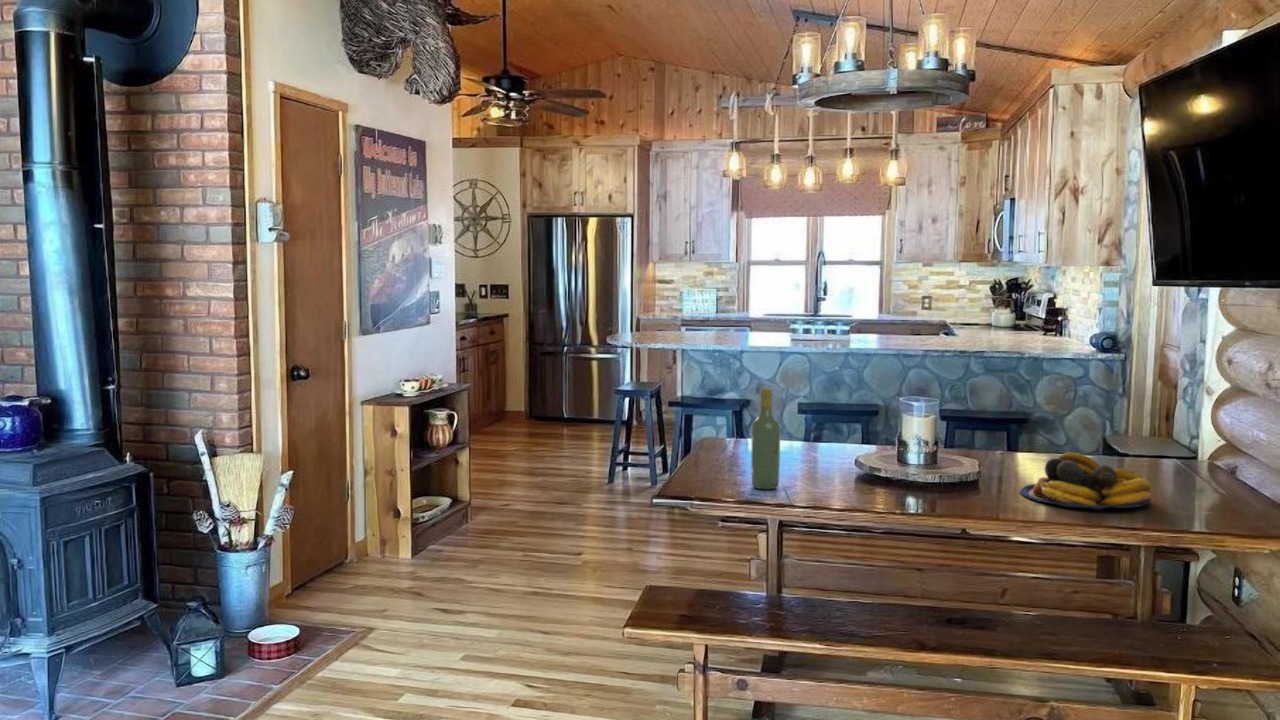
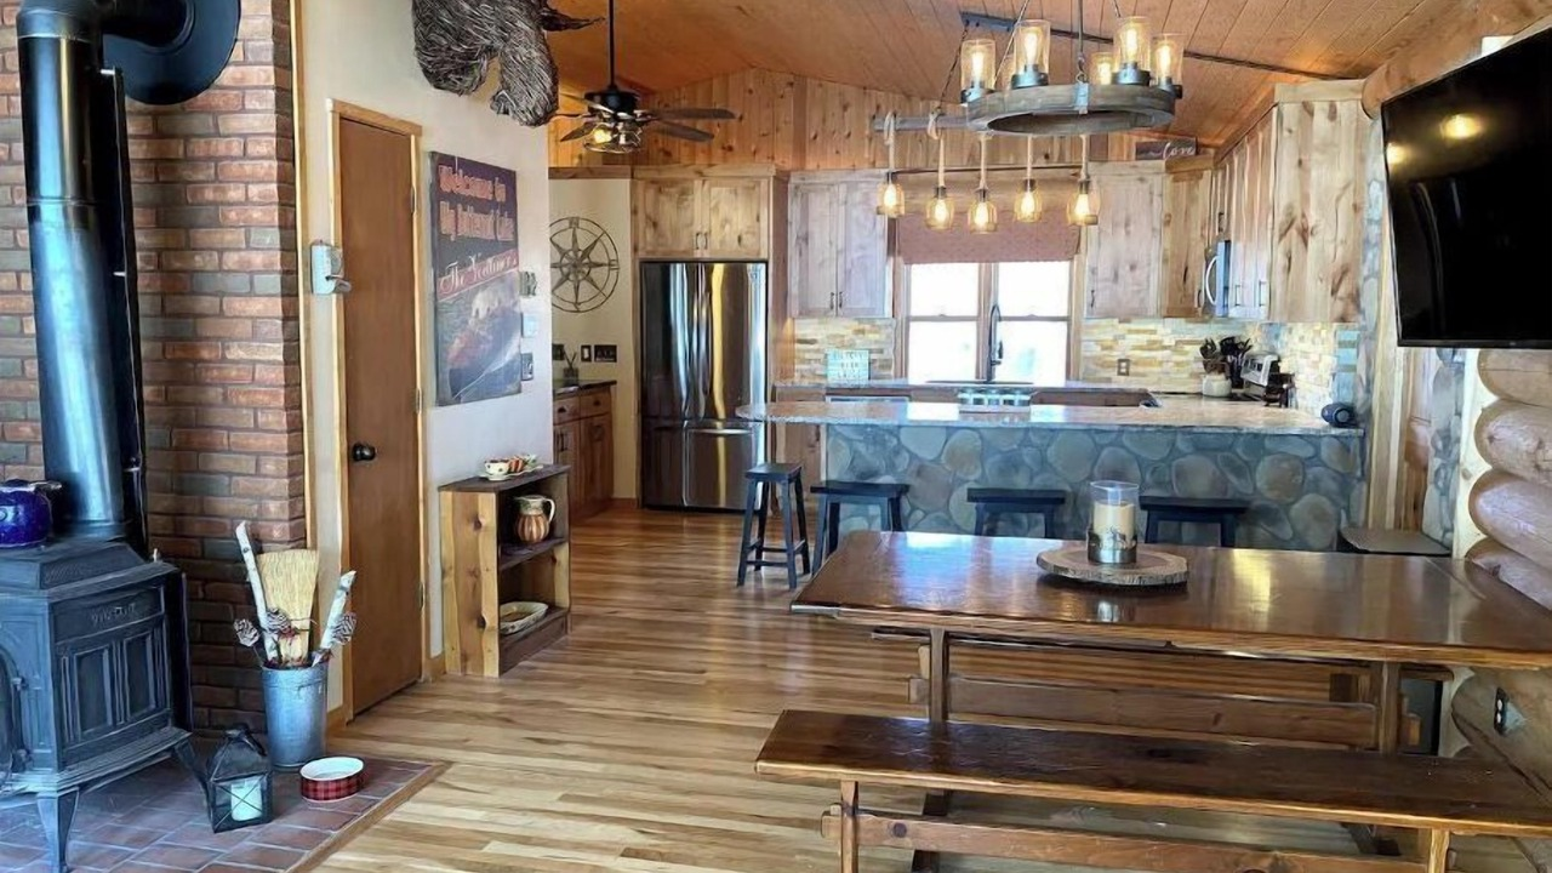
- wine bottle [751,387,782,490]
- fruit bowl [1019,452,1152,510]
